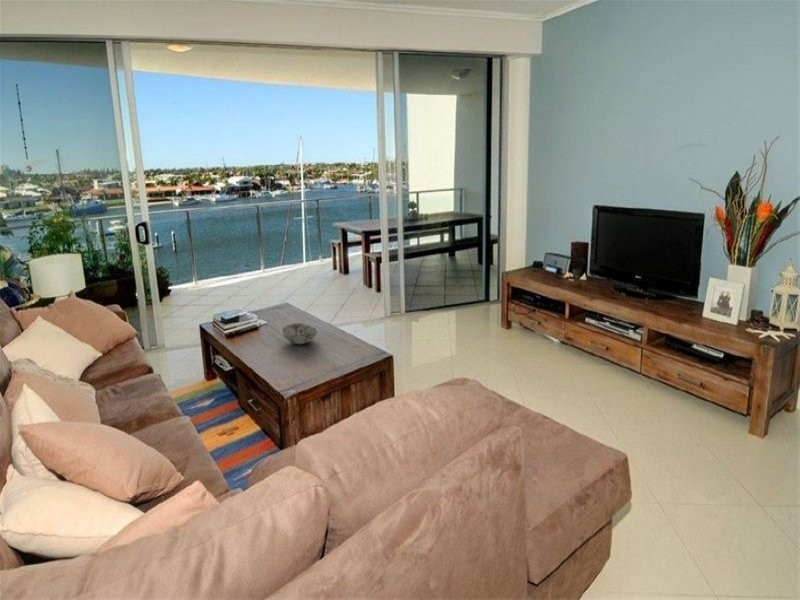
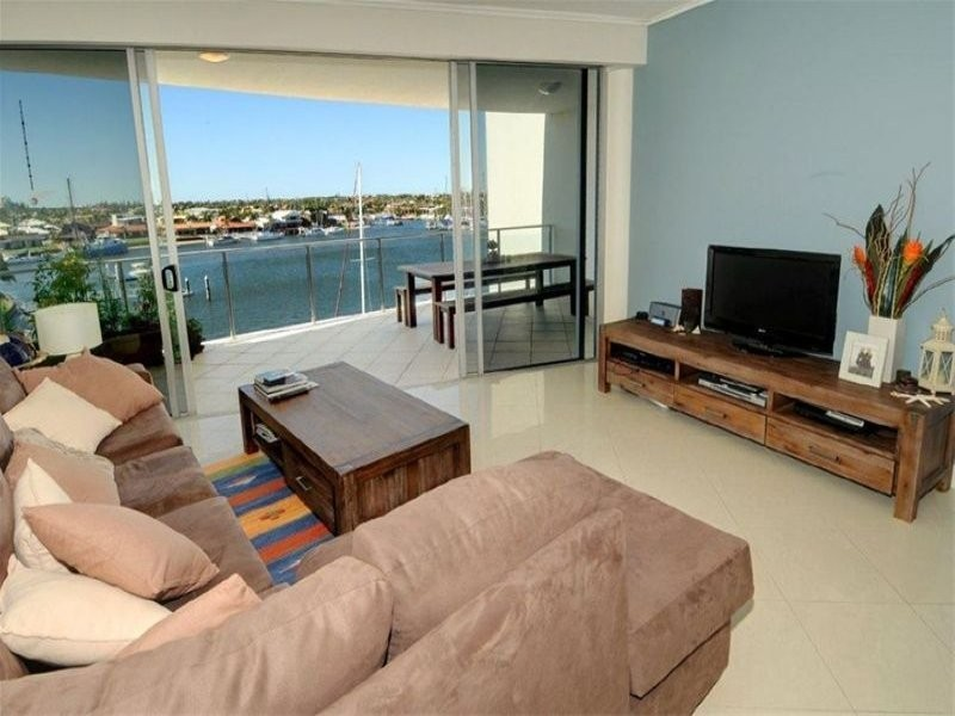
- decorative bowl [280,322,320,345]
